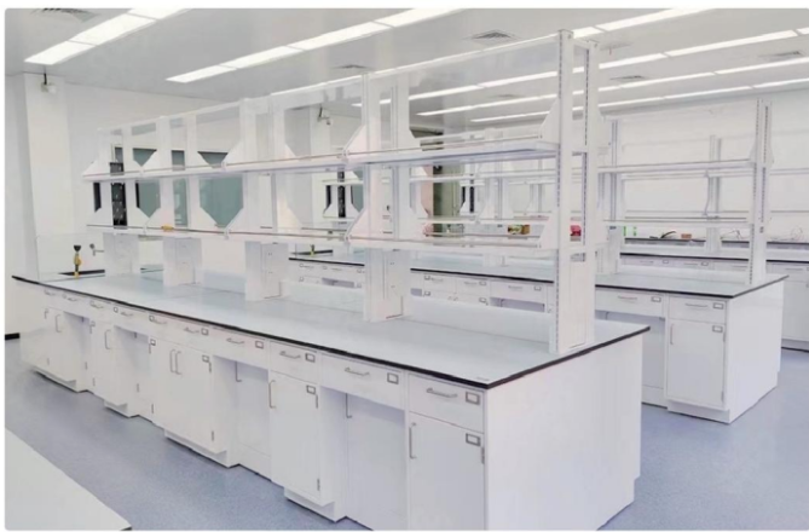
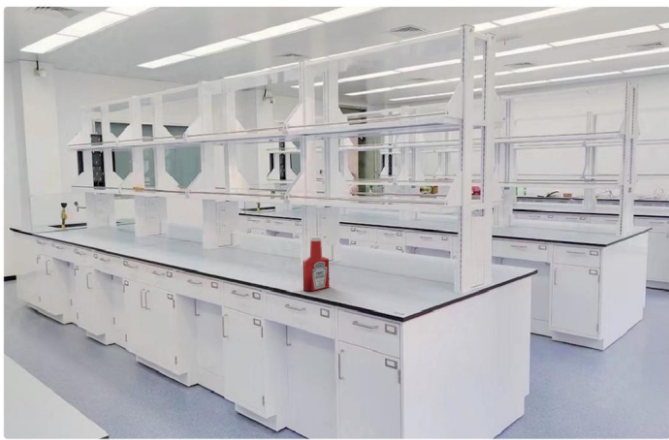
+ soap bottle [302,235,330,292]
